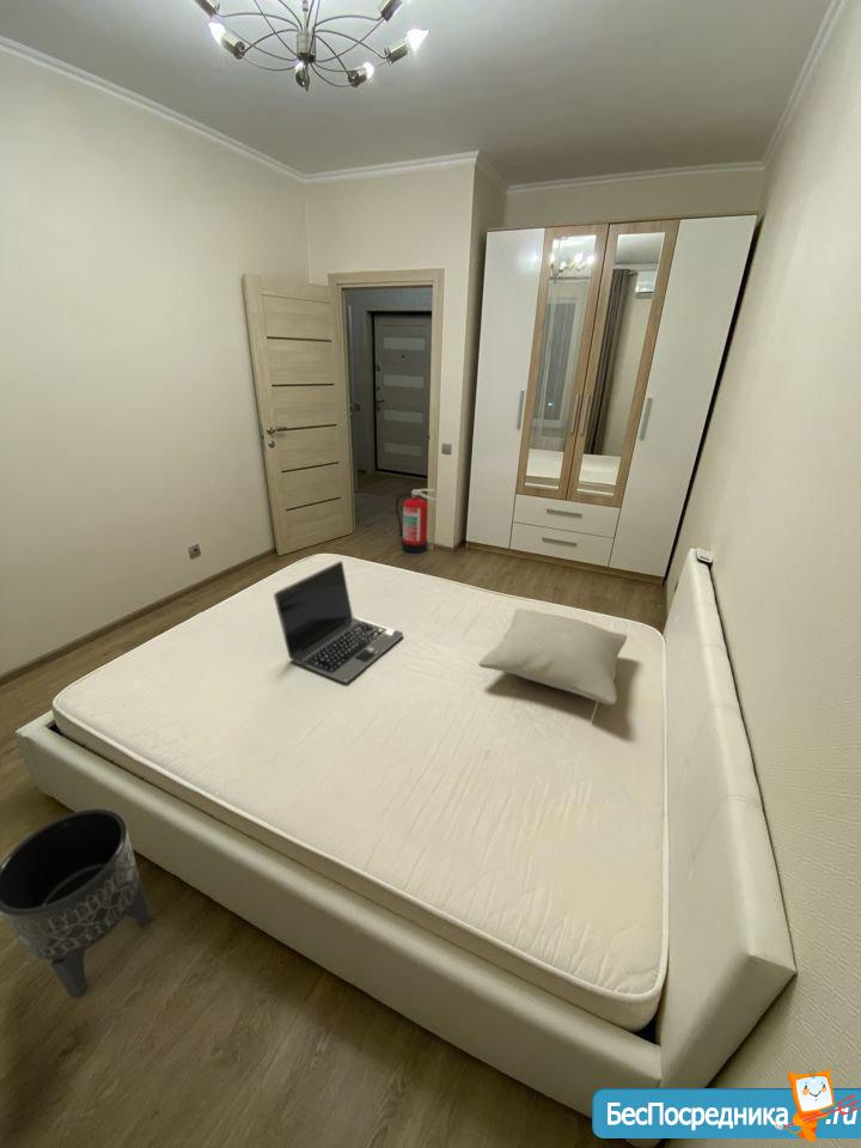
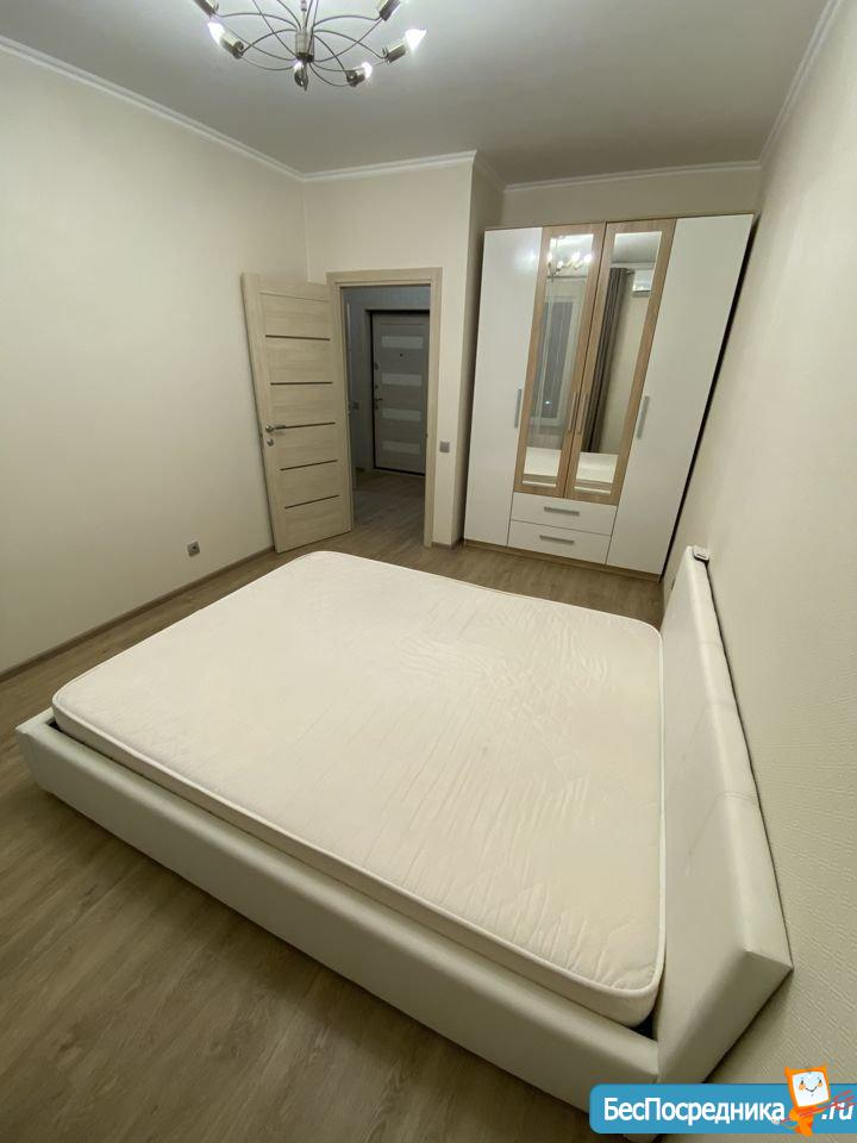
- planter [0,807,152,999]
- laptop [273,560,404,684]
- fire extinguisher [395,488,439,554]
- pillow [477,607,628,707]
